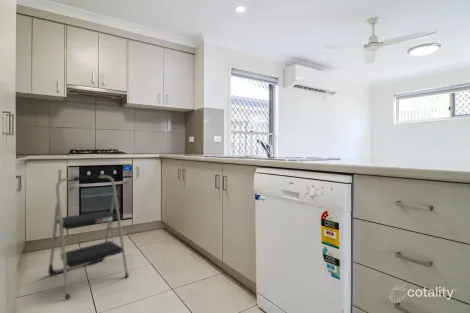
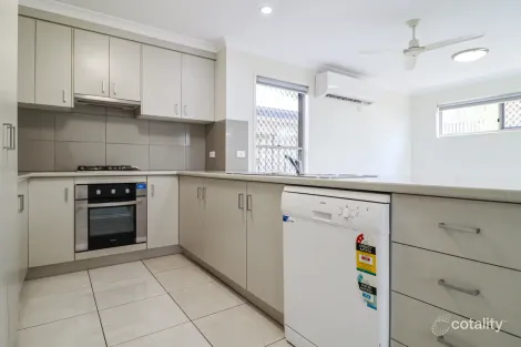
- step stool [47,174,130,300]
